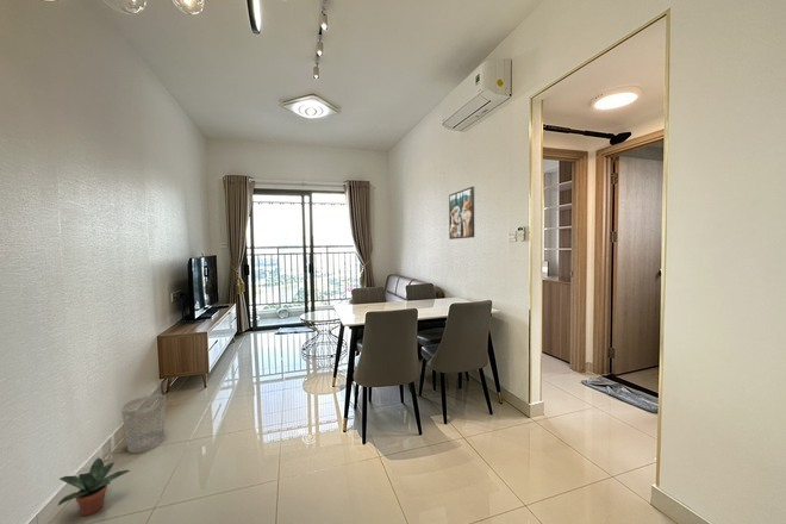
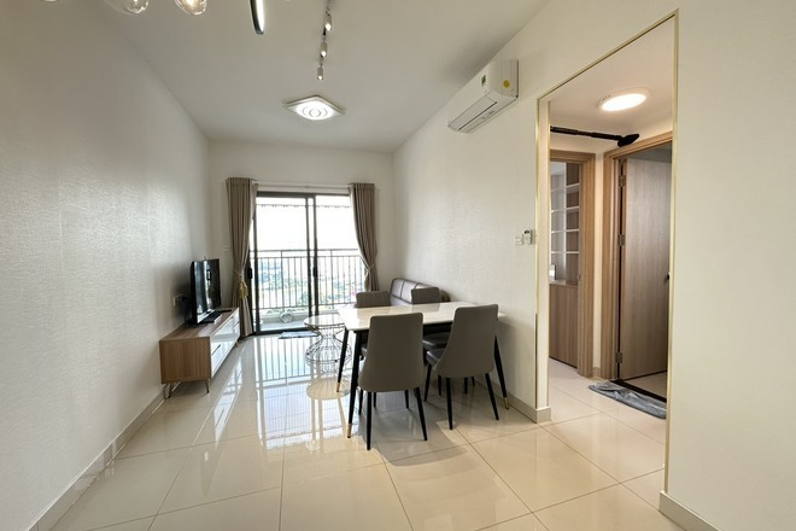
- wastebasket [120,393,167,454]
- potted plant [57,456,131,517]
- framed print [448,186,475,241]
